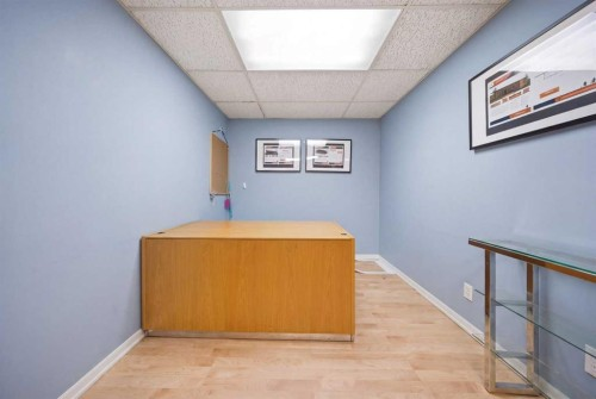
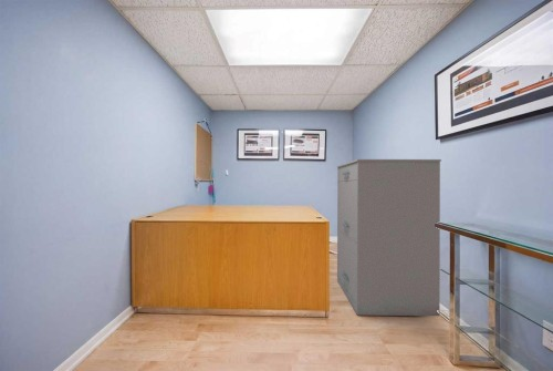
+ filing cabinet [336,158,442,317]
